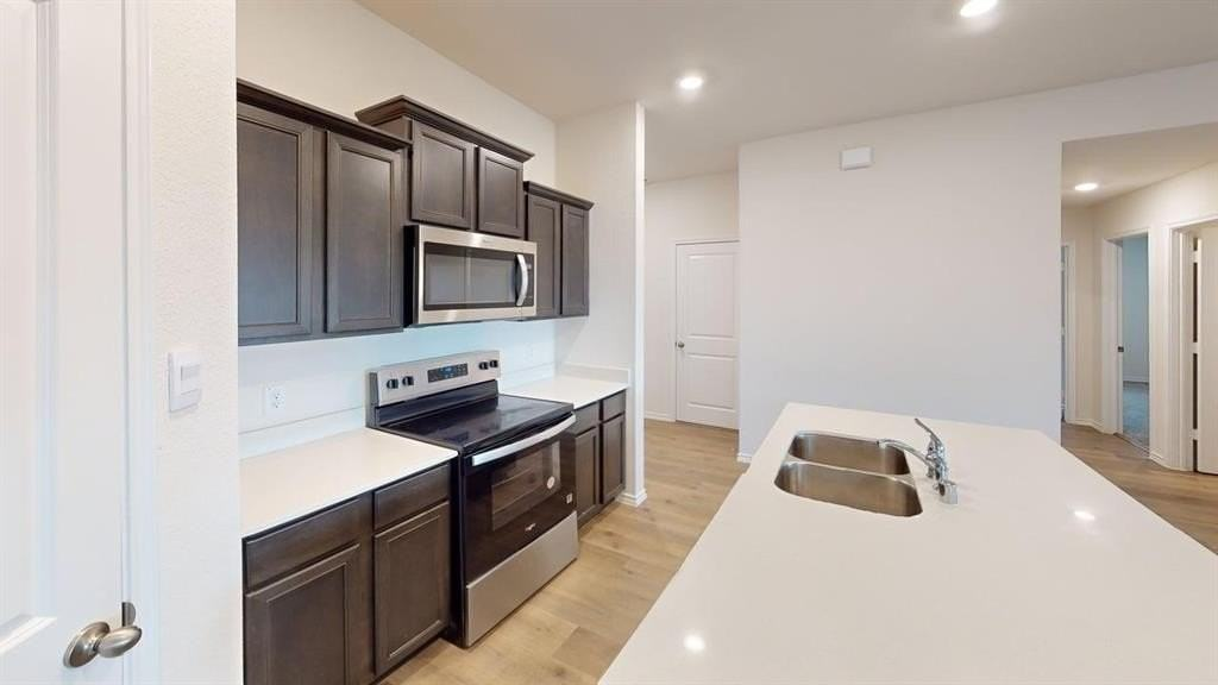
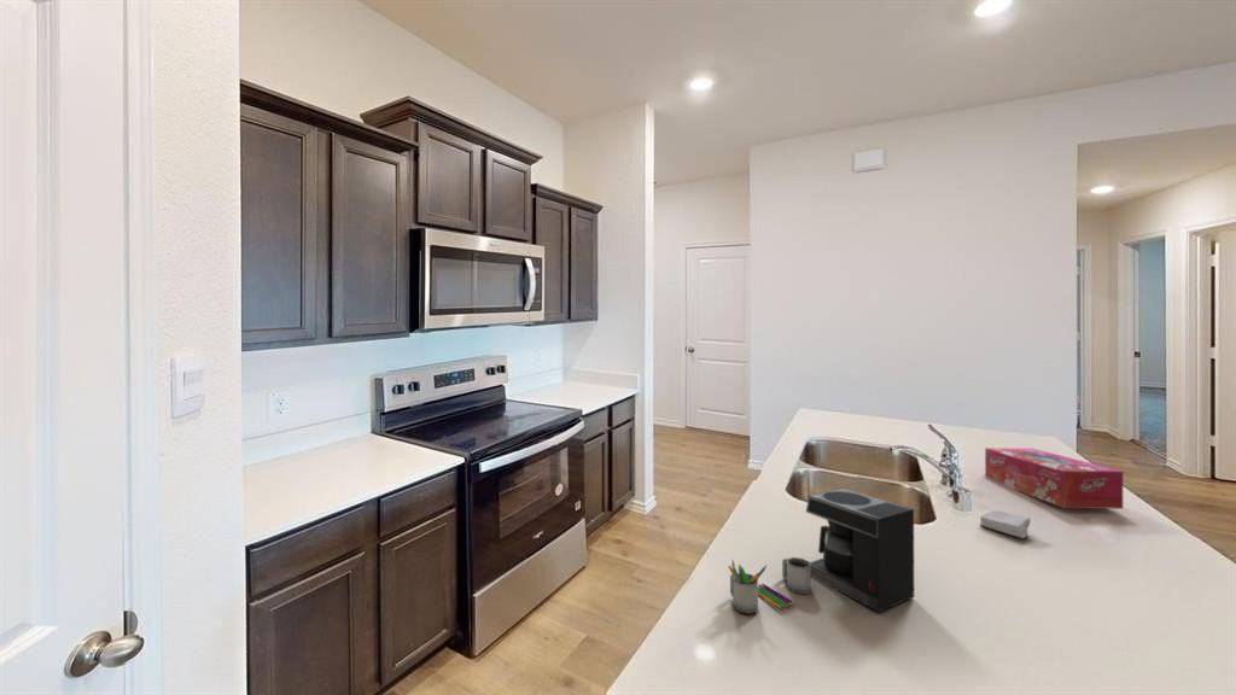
+ soap bar [979,509,1032,539]
+ tissue box [984,446,1124,510]
+ coffee maker [728,487,915,615]
